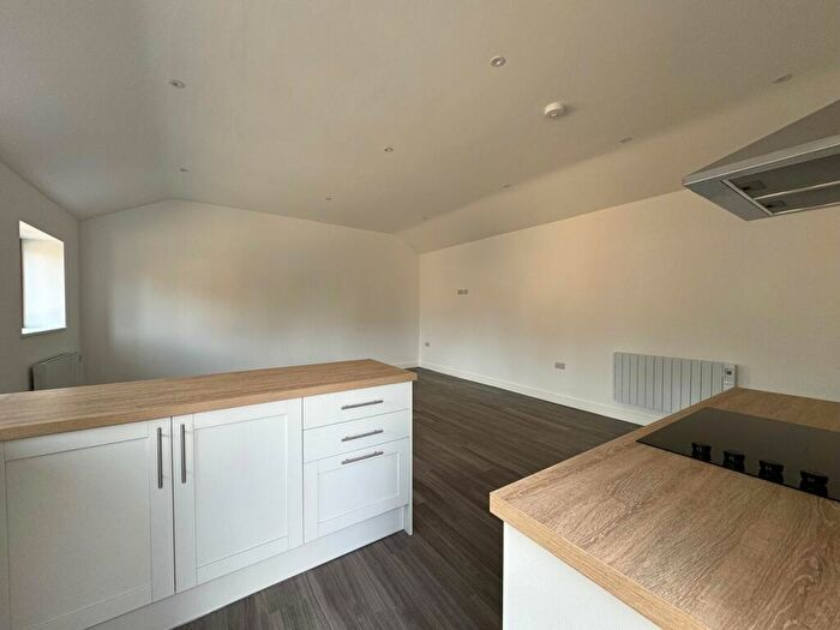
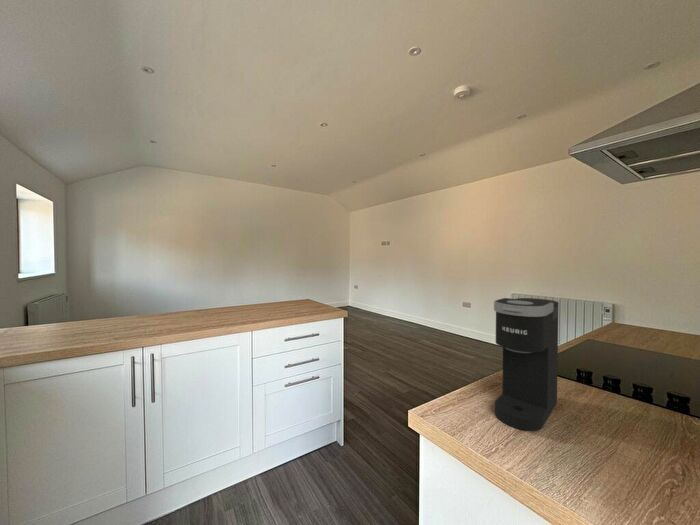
+ coffee maker [493,297,560,432]
